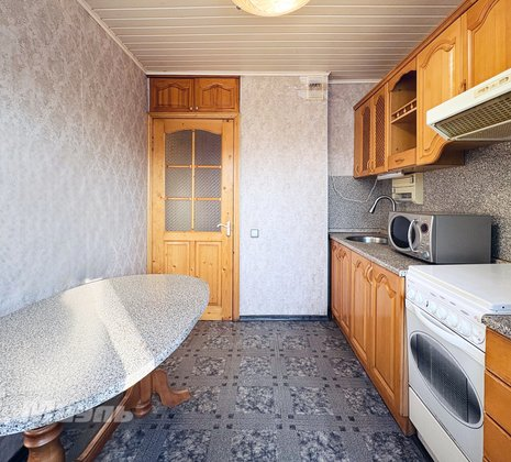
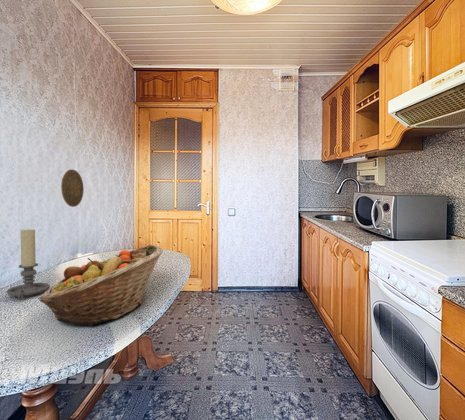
+ candle holder [6,228,51,301]
+ decorative plate [60,168,85,208]
+ fruit basket [38,244,163,327]
